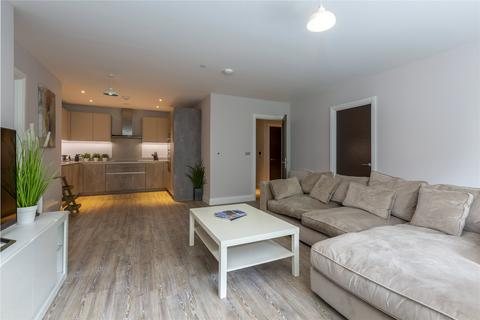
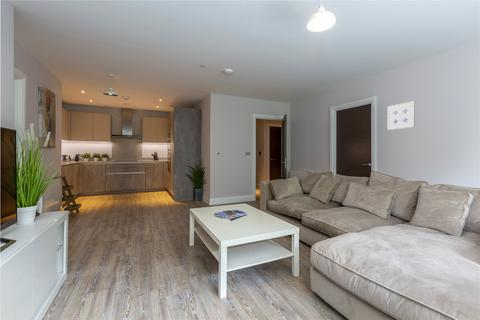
+ wall art [387,100,416,131]
